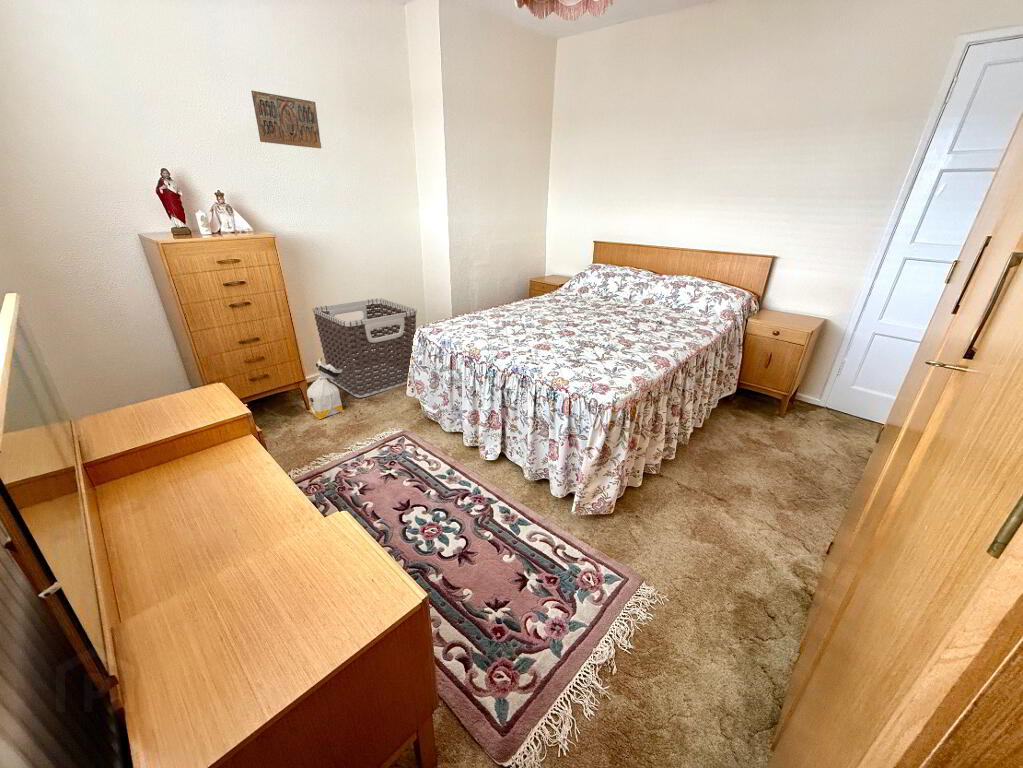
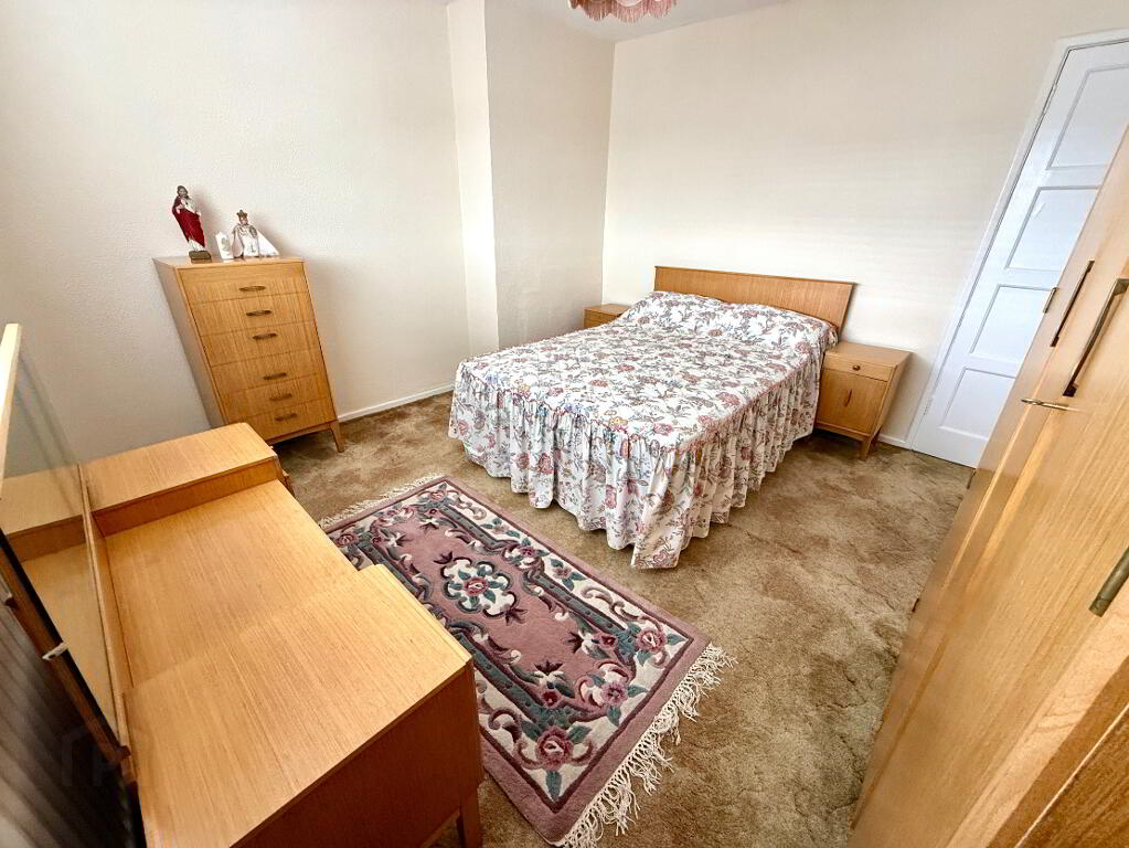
- clothes hamper [312,298,418,398]
- bag [306,357,345,420]
- religious icon [250,89,322,149]
